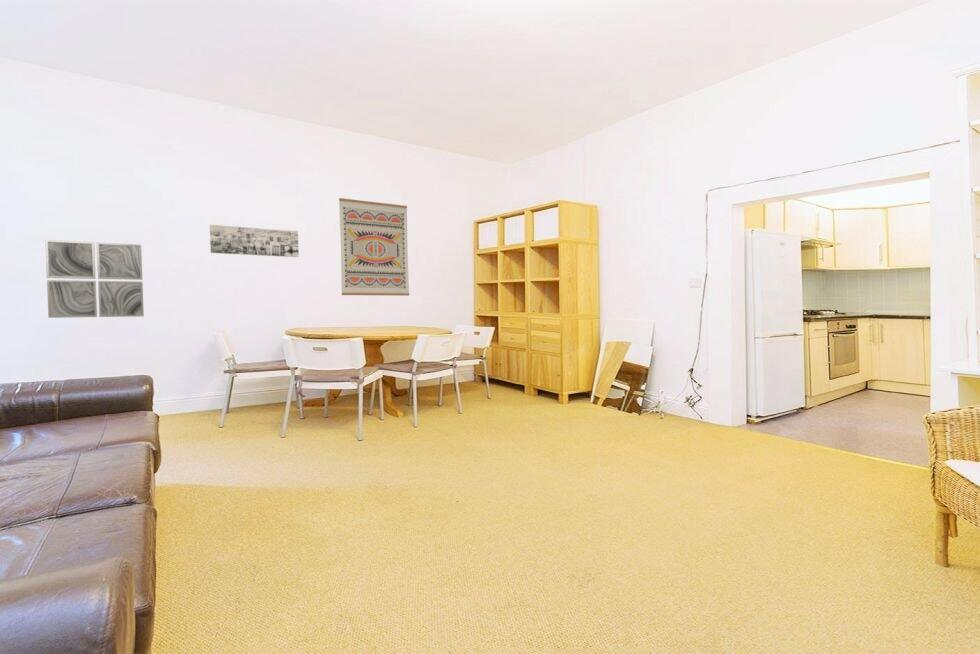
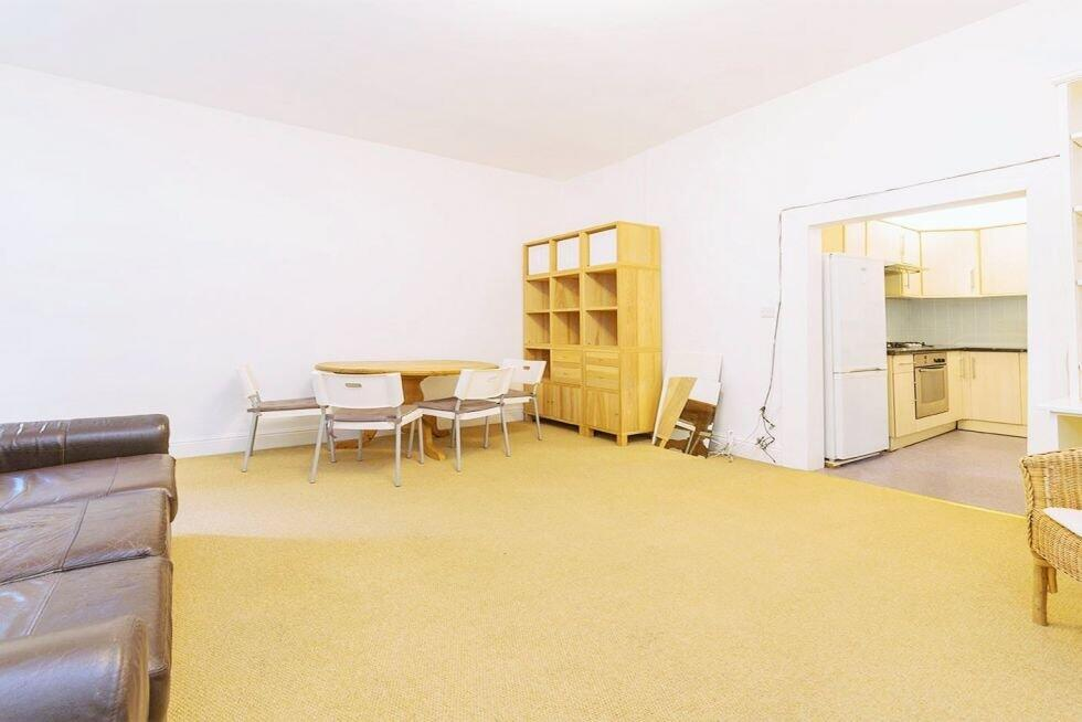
- wall art [338,197,410,297]
- wall art [209,224,300,258]
- wall art [44,239,145,319]
